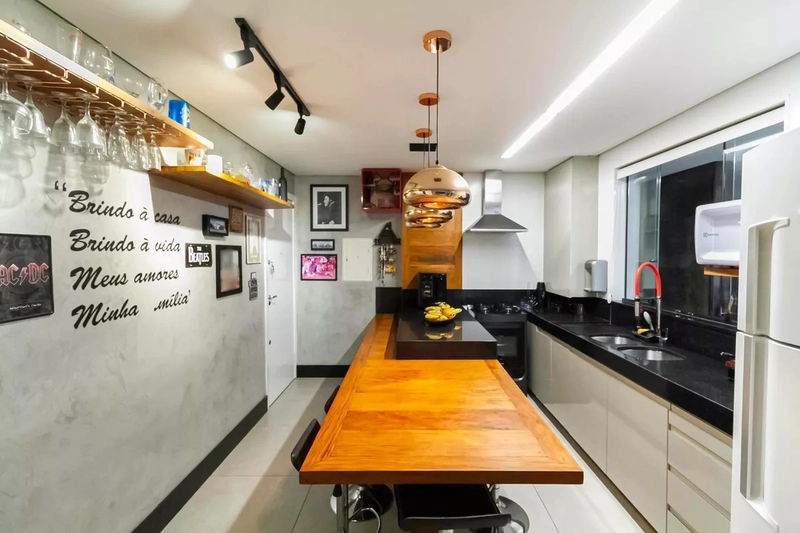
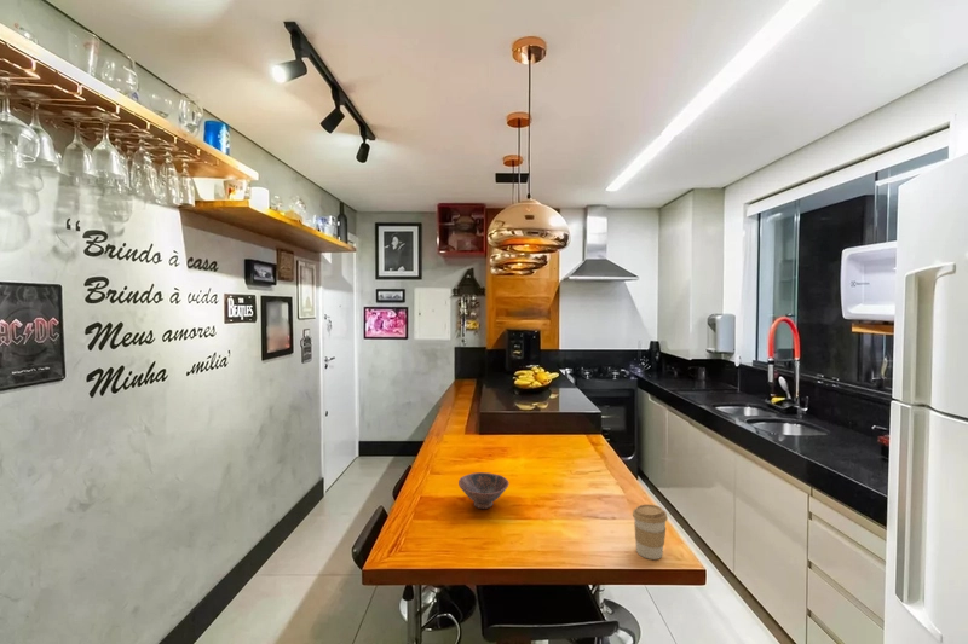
+ coffee cup [632,504,669,561]
+ bowl [457,471,511,510]
